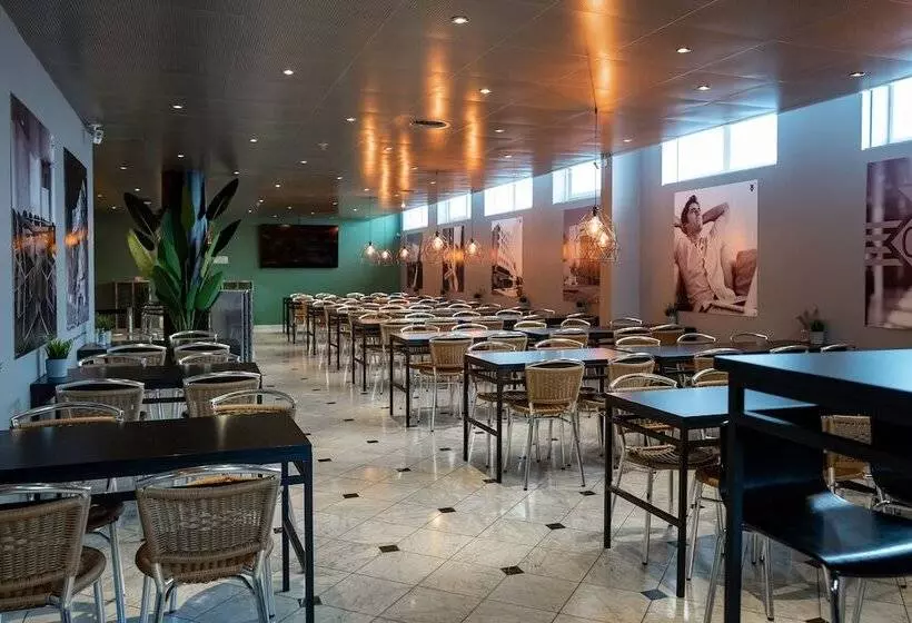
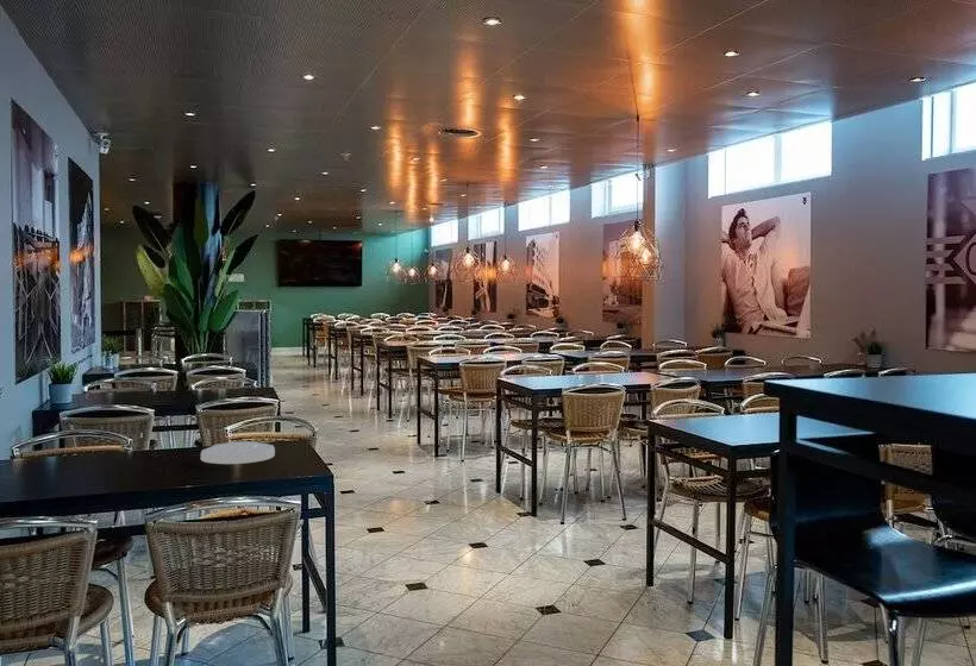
+ plate [200,440,276,465]
